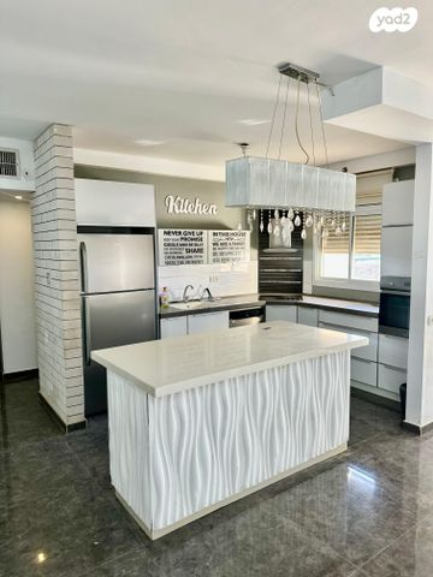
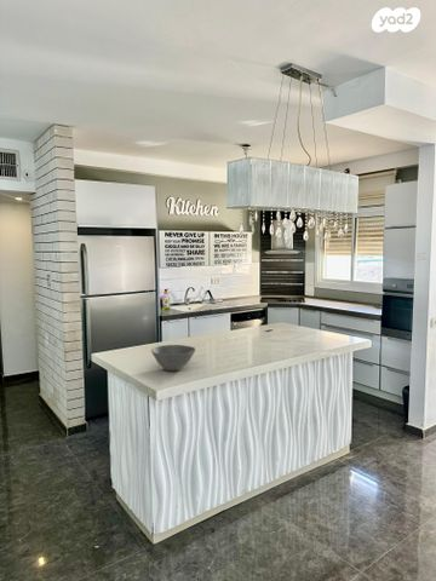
+ bowl [150,344,196,372]
